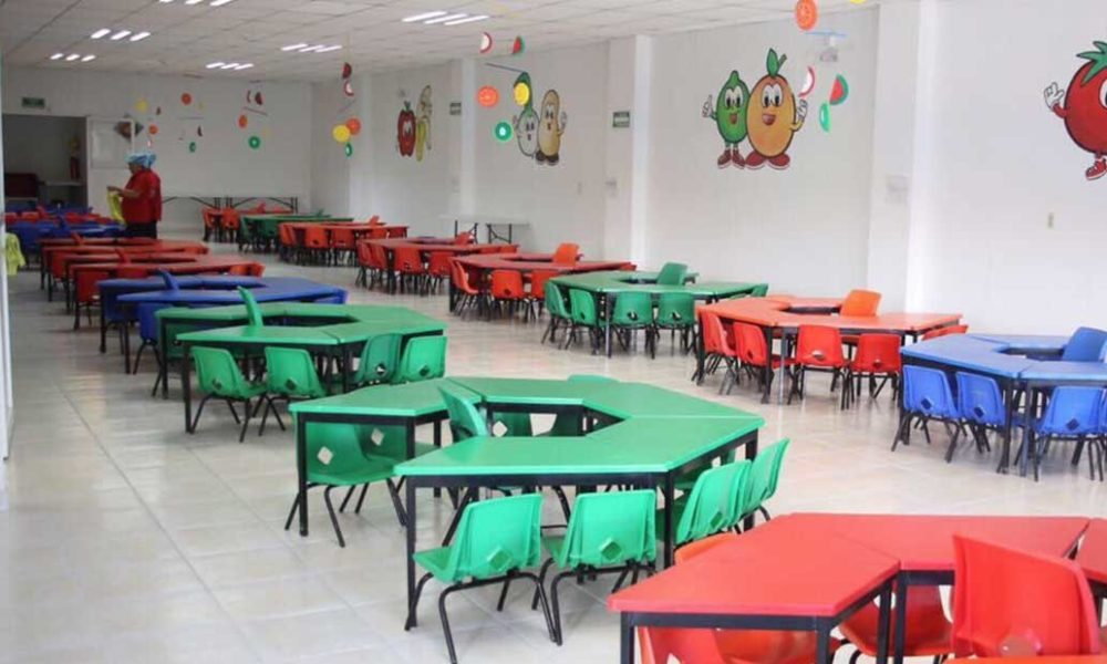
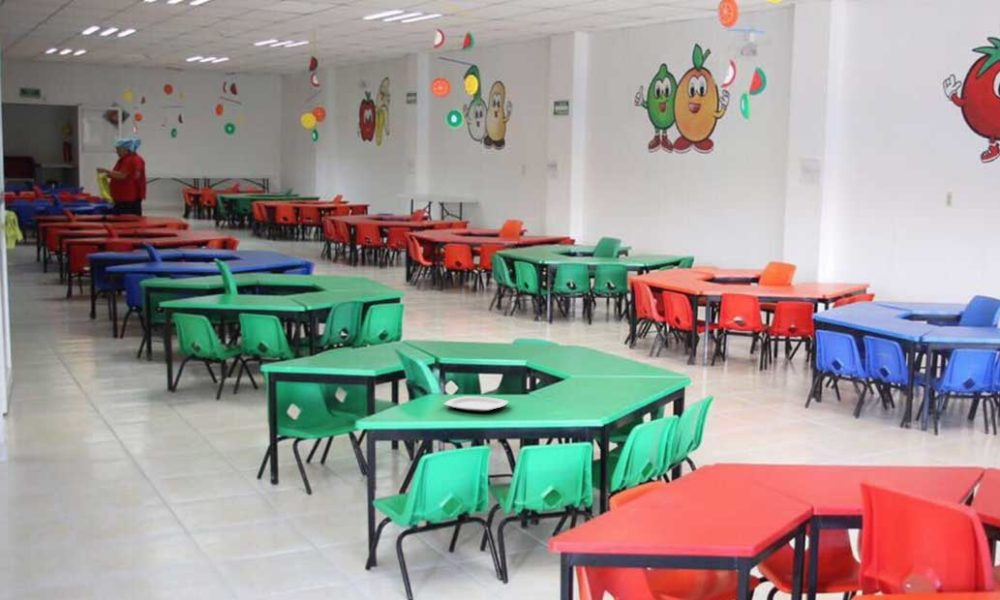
+ plate [442,395,510,413]
